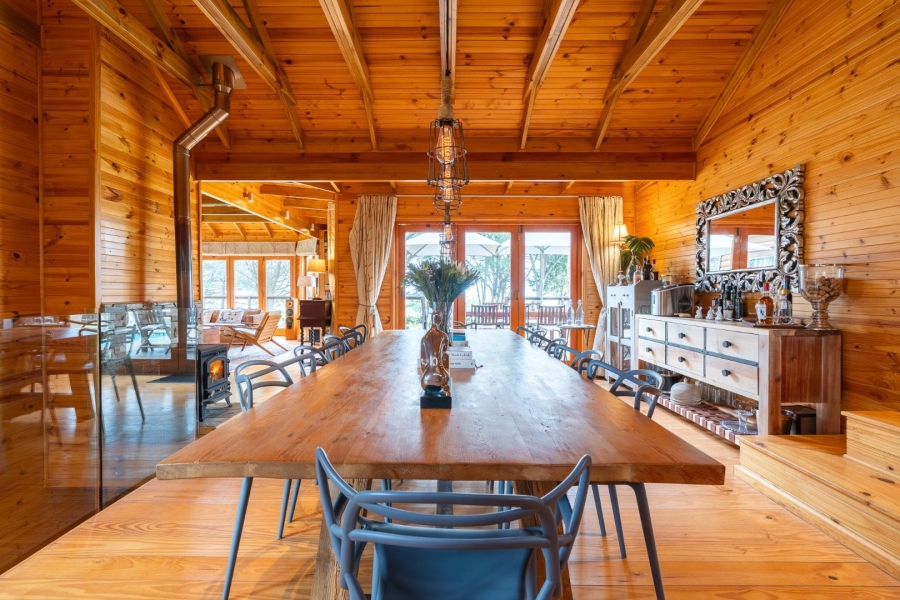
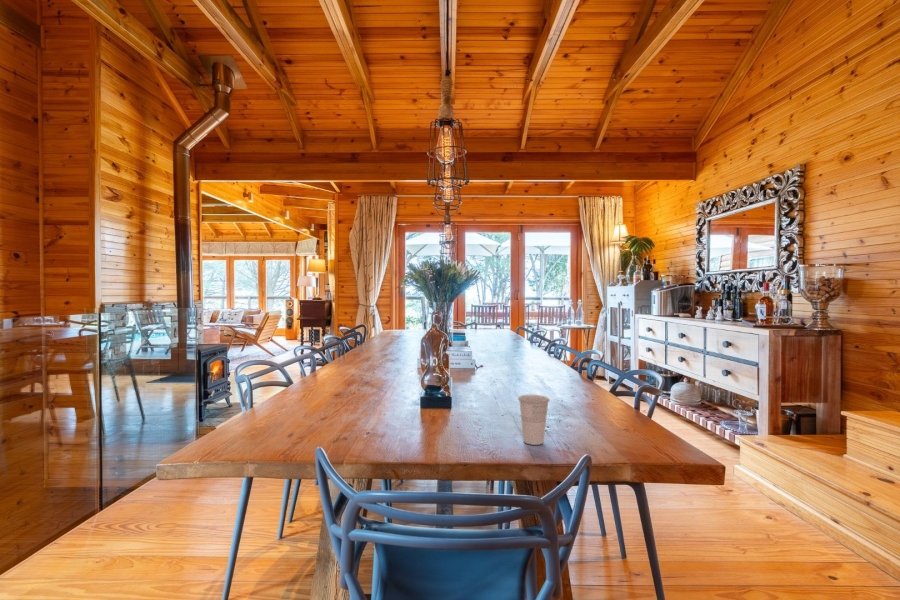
+ cup [517,394,551,446]
